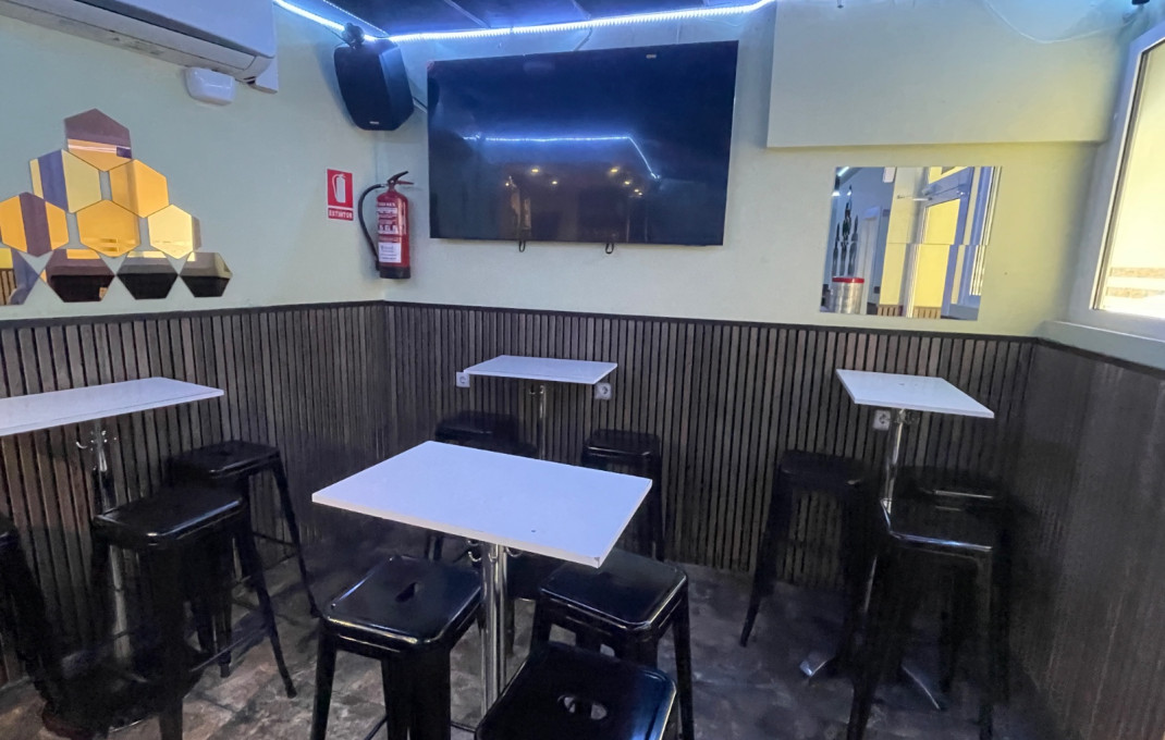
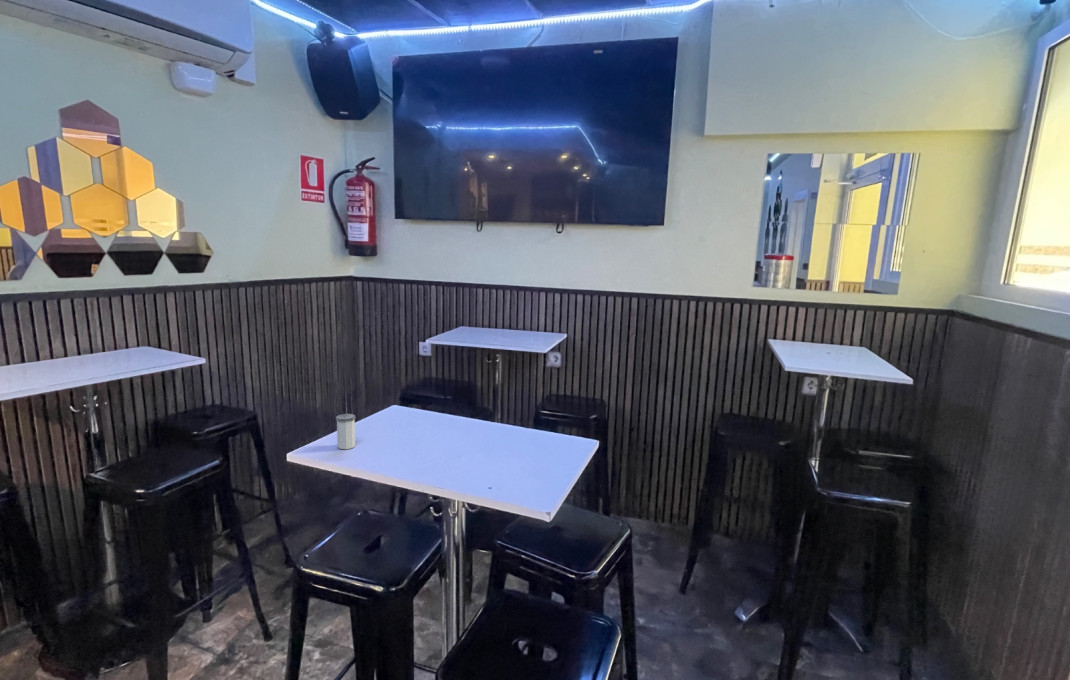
+ salt shaker [335,413,356,450]
